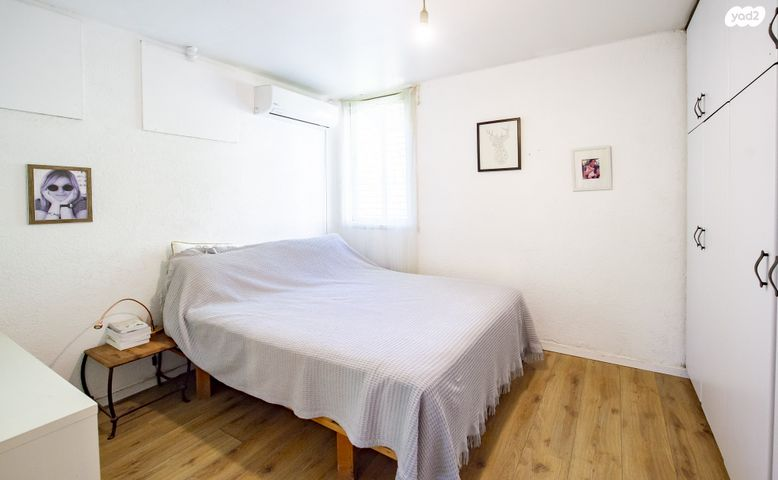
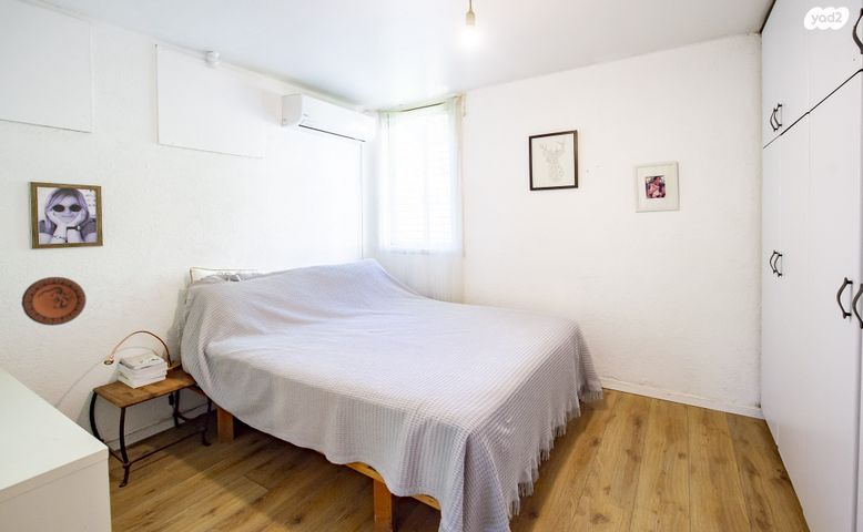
+ decorative plate [20,276,87,327]
